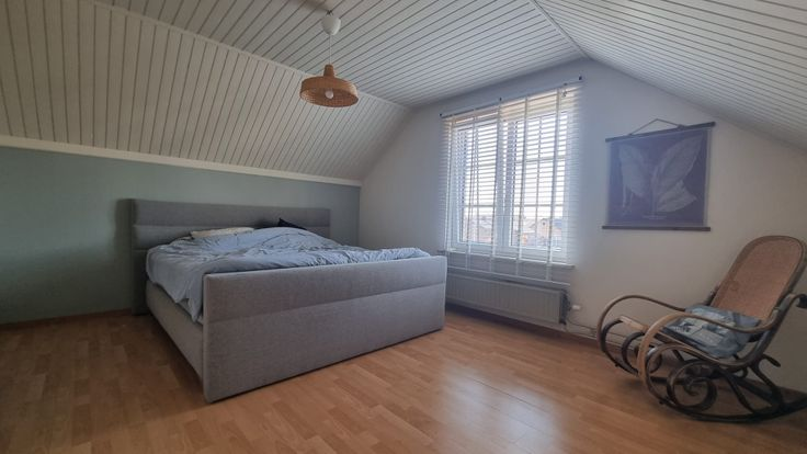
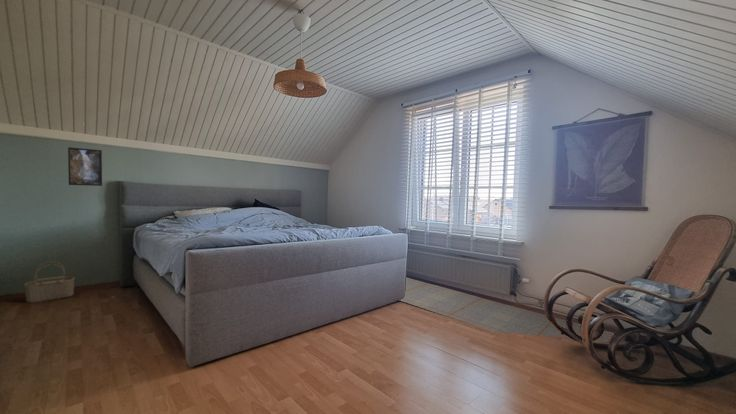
+ wicker basket [23,260,76,303]
+ rug [398,277,615,343]
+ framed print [67,146,103,187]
